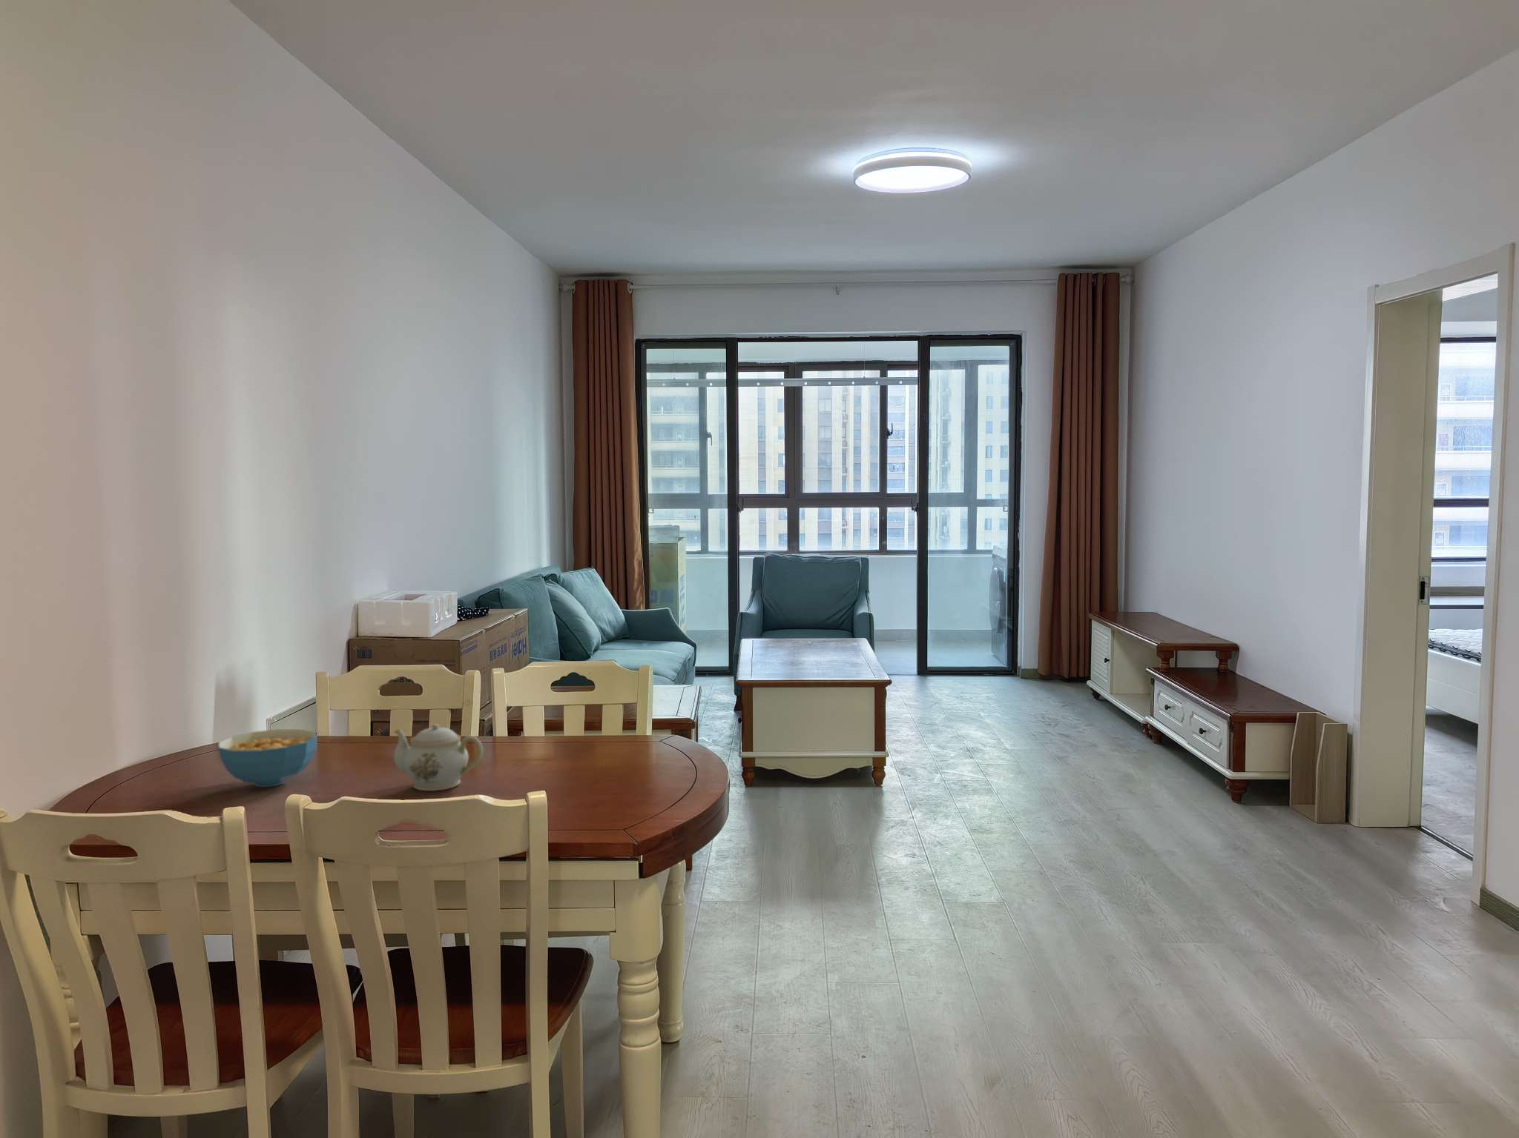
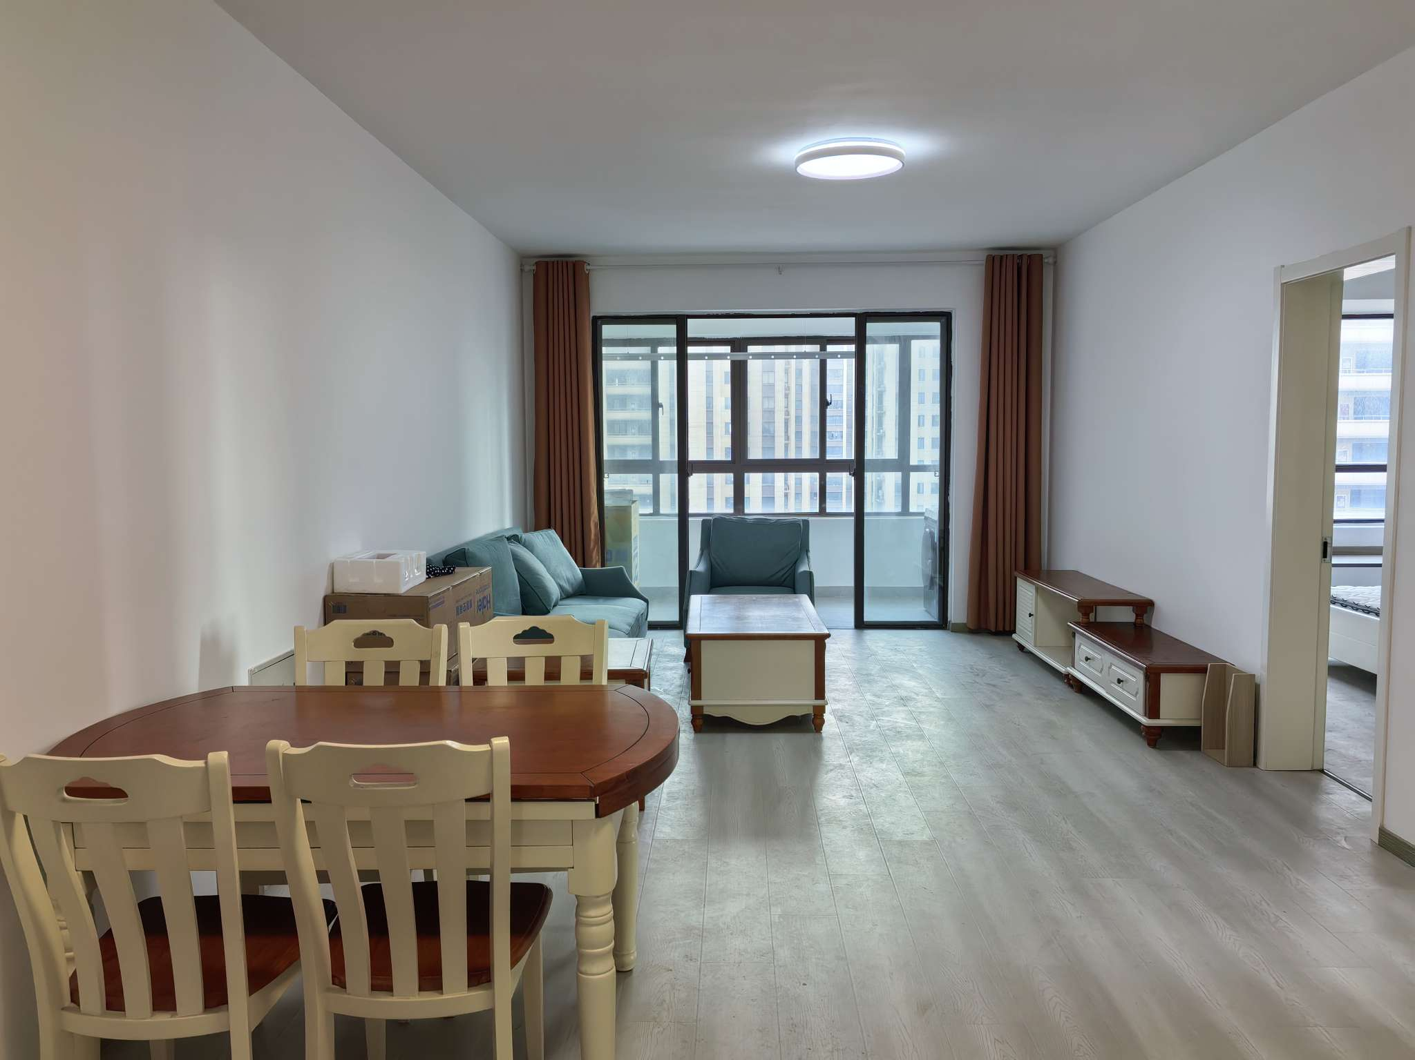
- cereal bowl [218,728,318,788]
- teapot [392,723,483,791]
